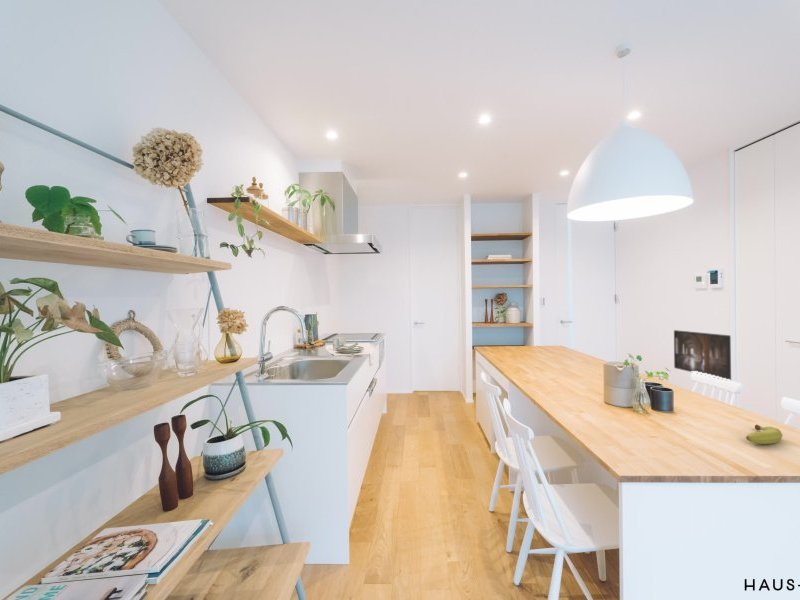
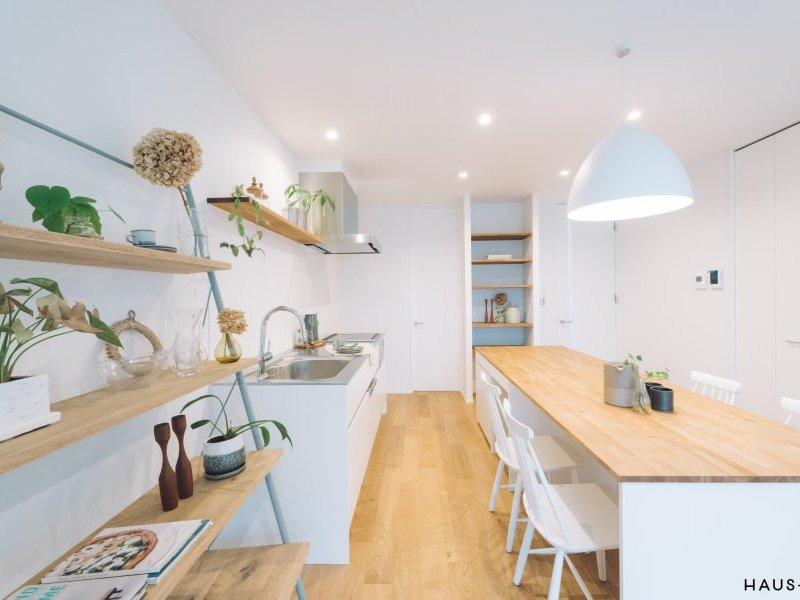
- fruit [745,424,784,445]
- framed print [673,329,732,381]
